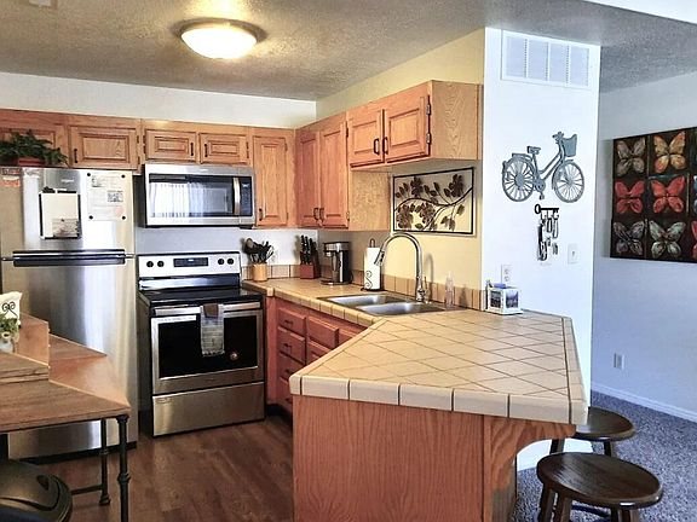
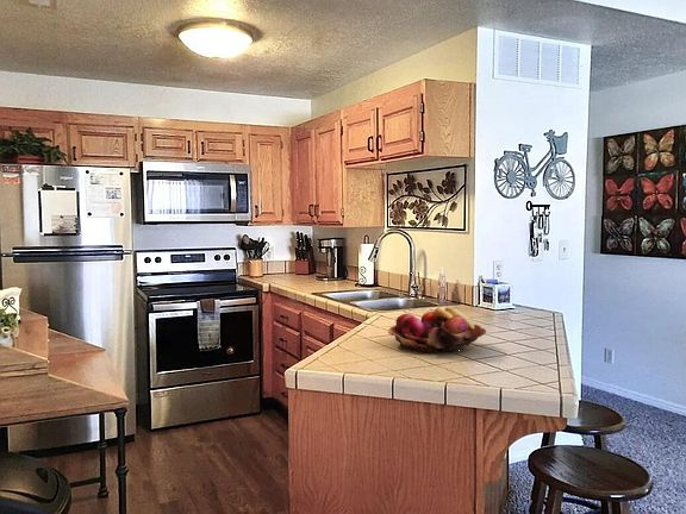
+ fruit basket [387,306,487,353]
